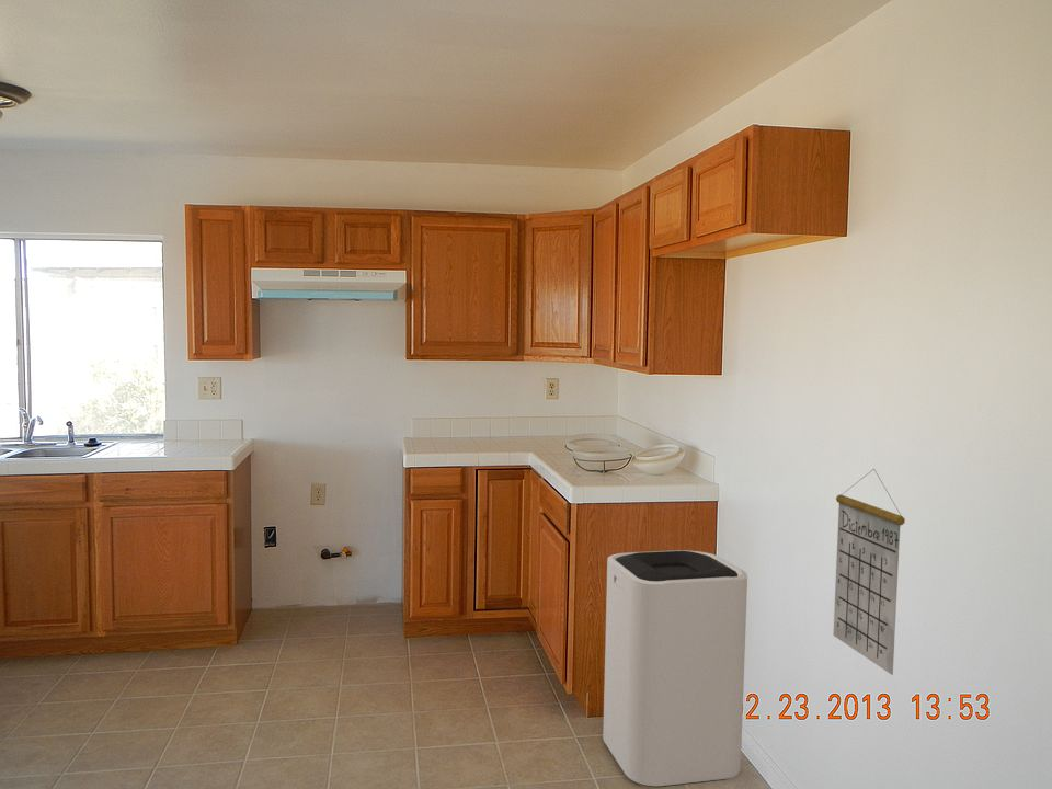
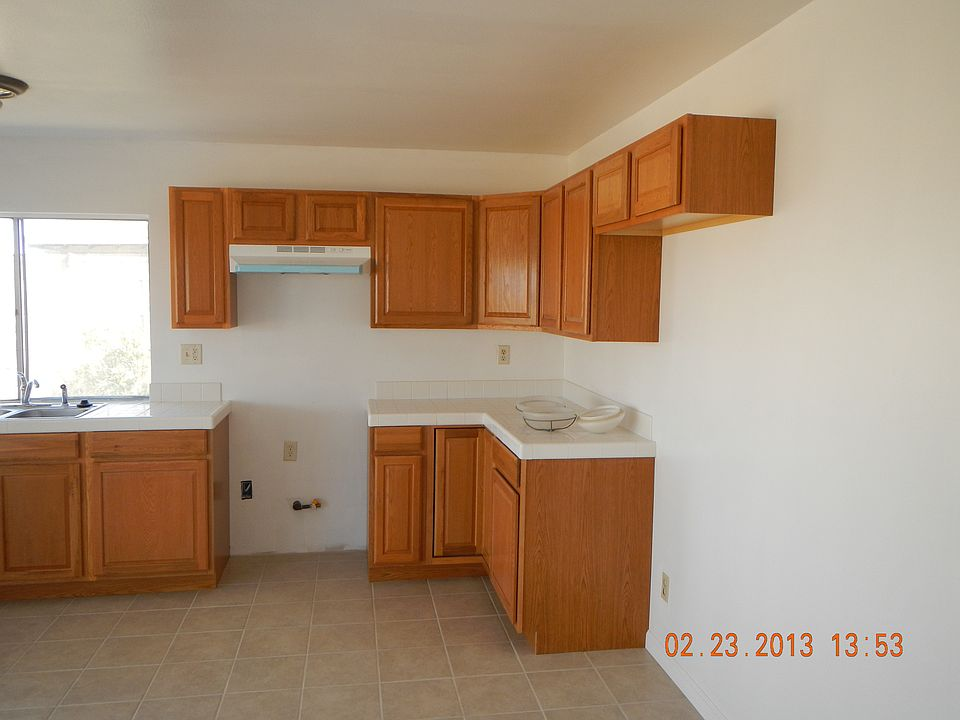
- calendar [833,468,906,676]
- trash can [602,549,748,788]
